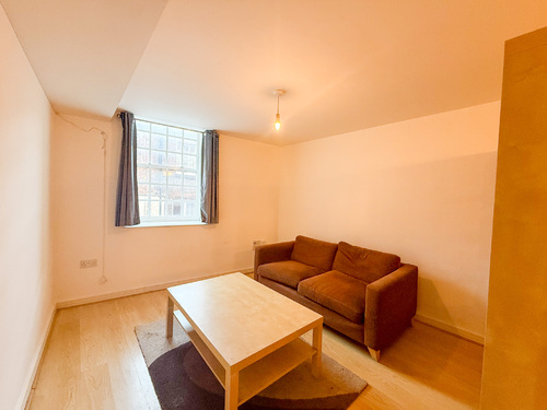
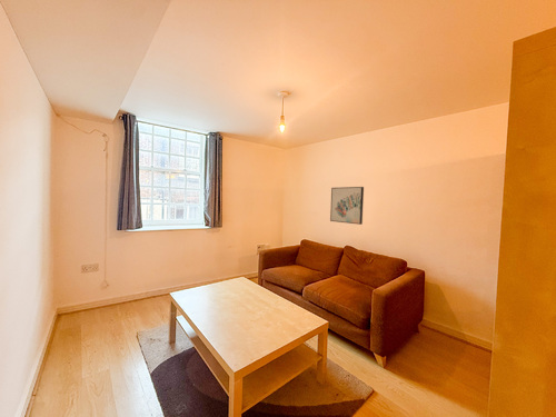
+ wall art [329,186,365,226]
